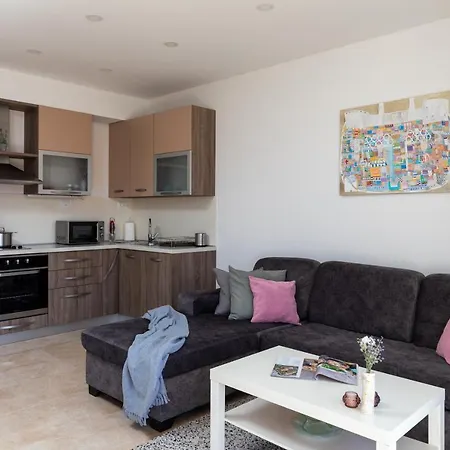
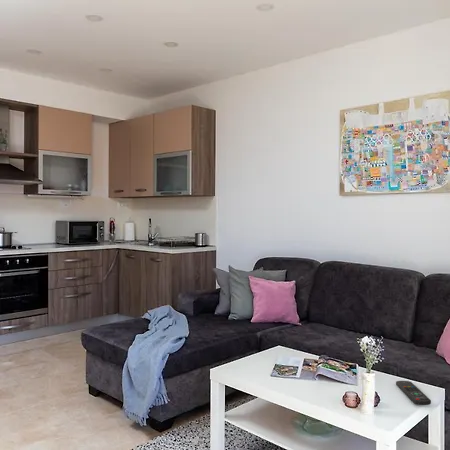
+ remote control [395,380,432,406]
